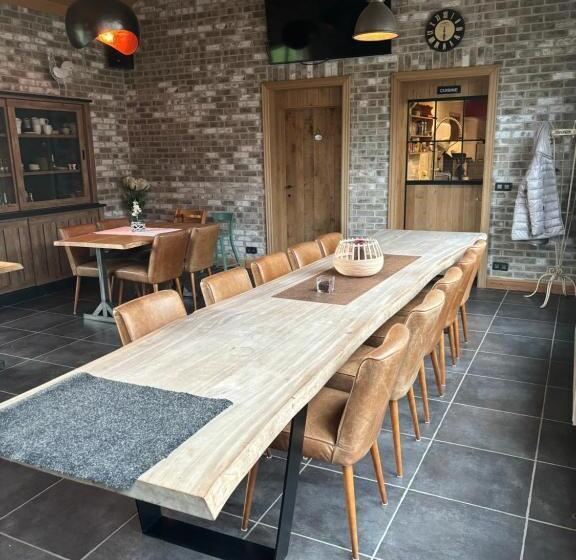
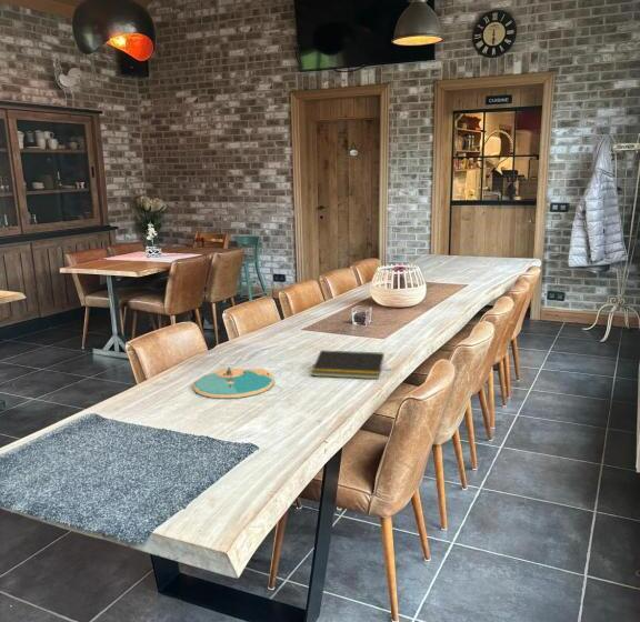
+ notepad [310,349,386,380]
+ plate [191,367,276,399]
